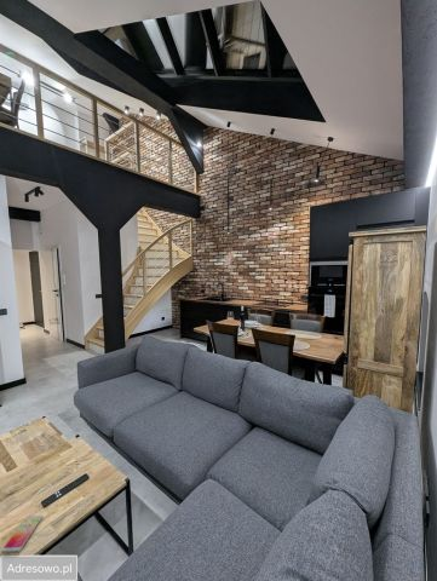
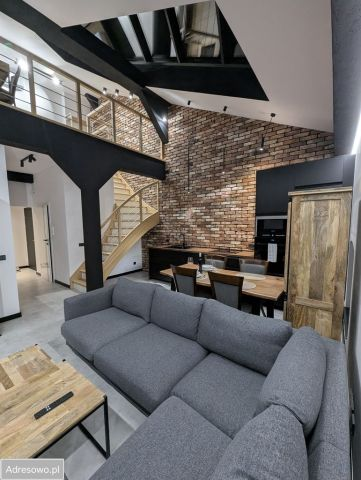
- smartphone [0,514,45,554]
